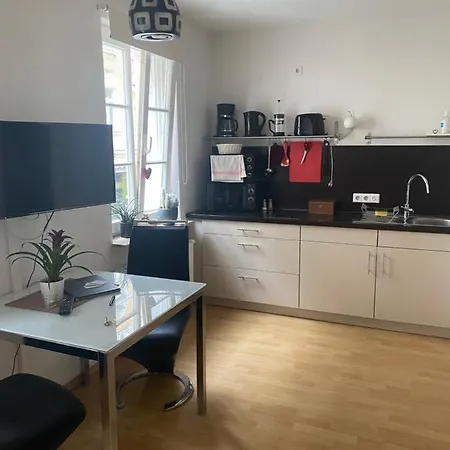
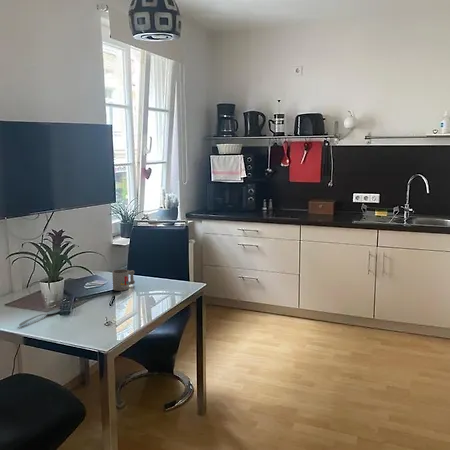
+ spoon [18,308,61,327]
+ mug [111,268,136,292]
